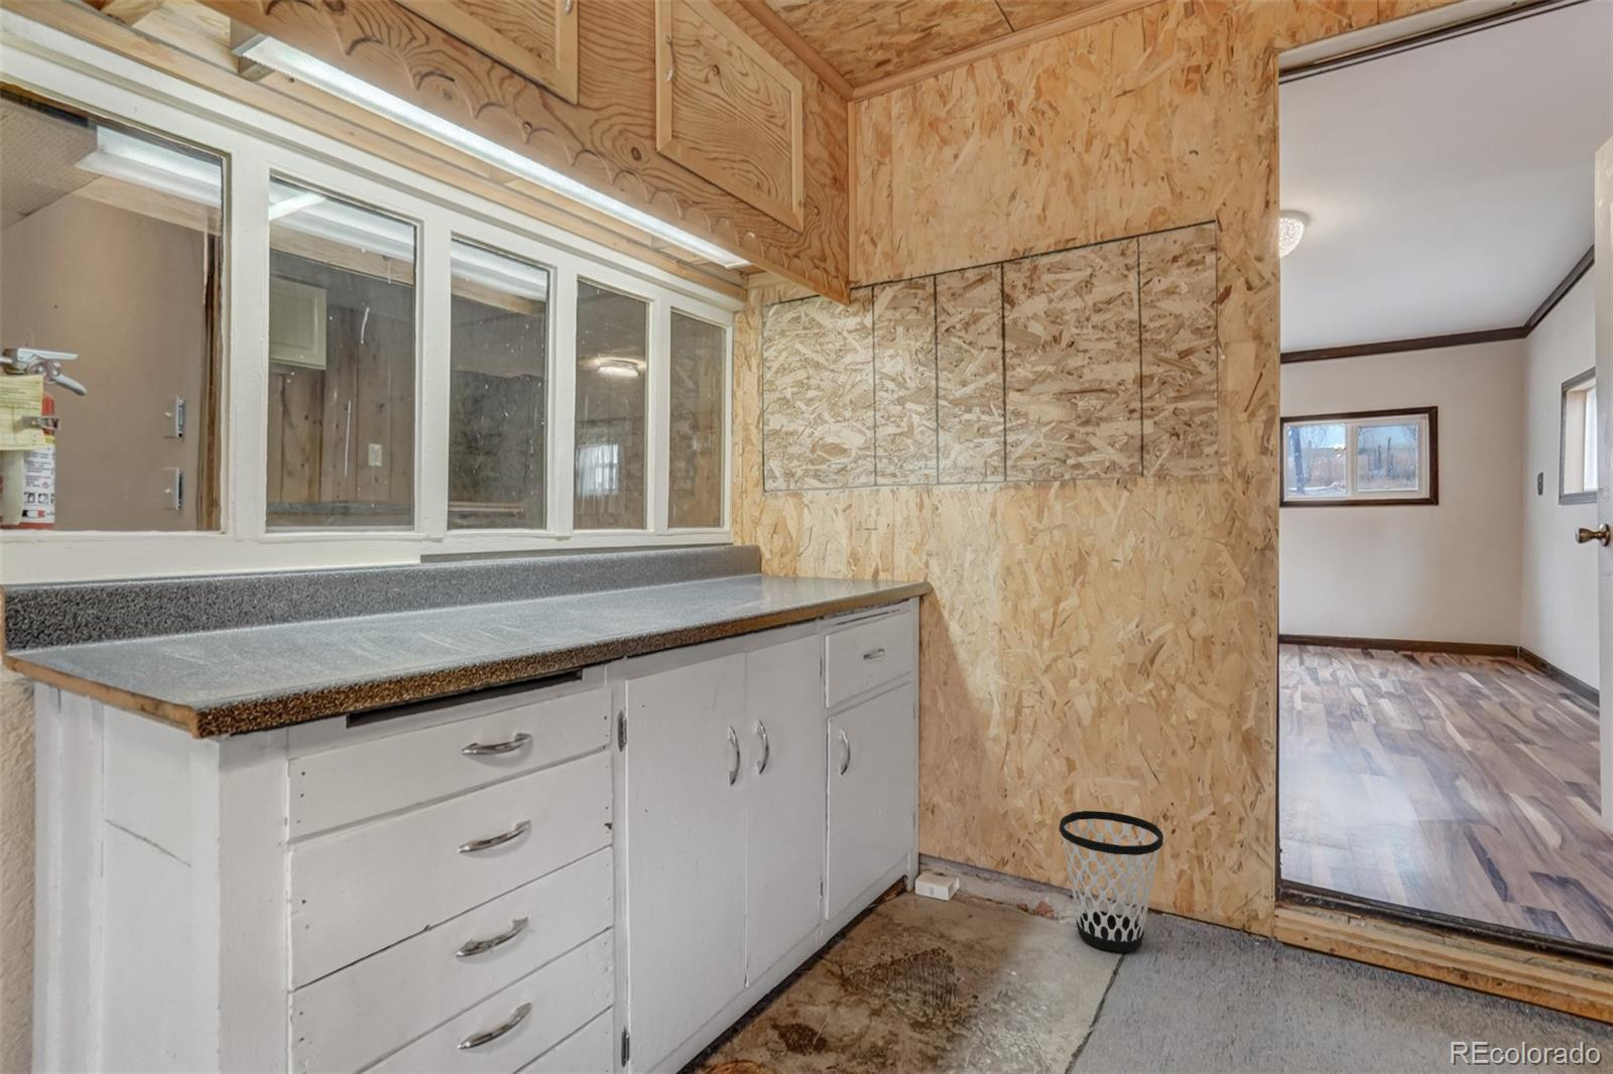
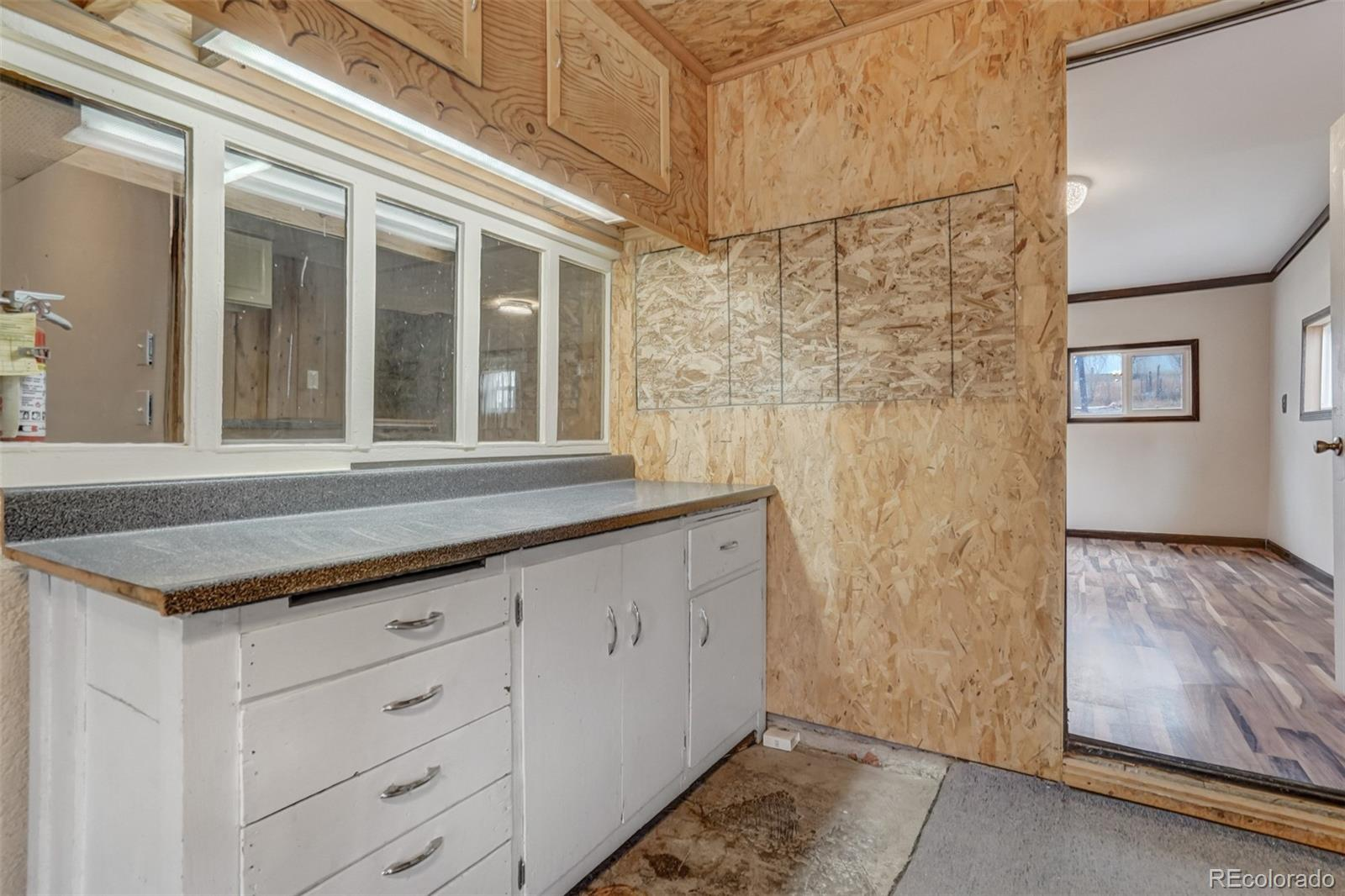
- wastebasket [1059,810,1164,953]
